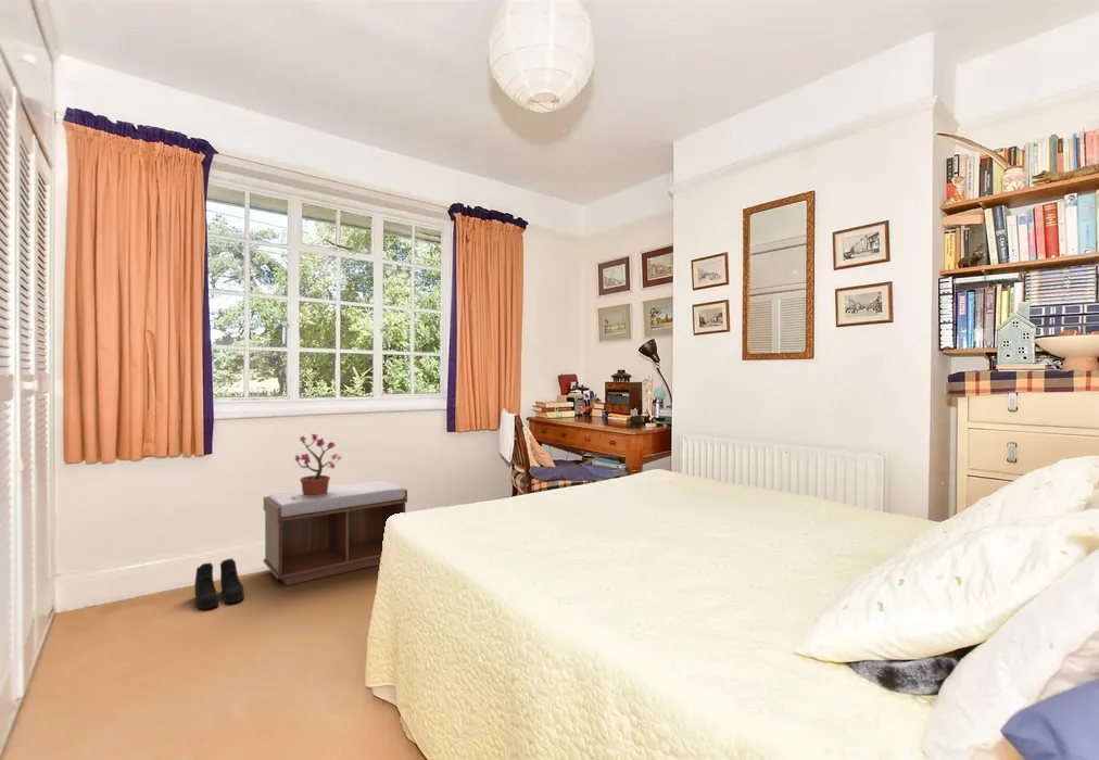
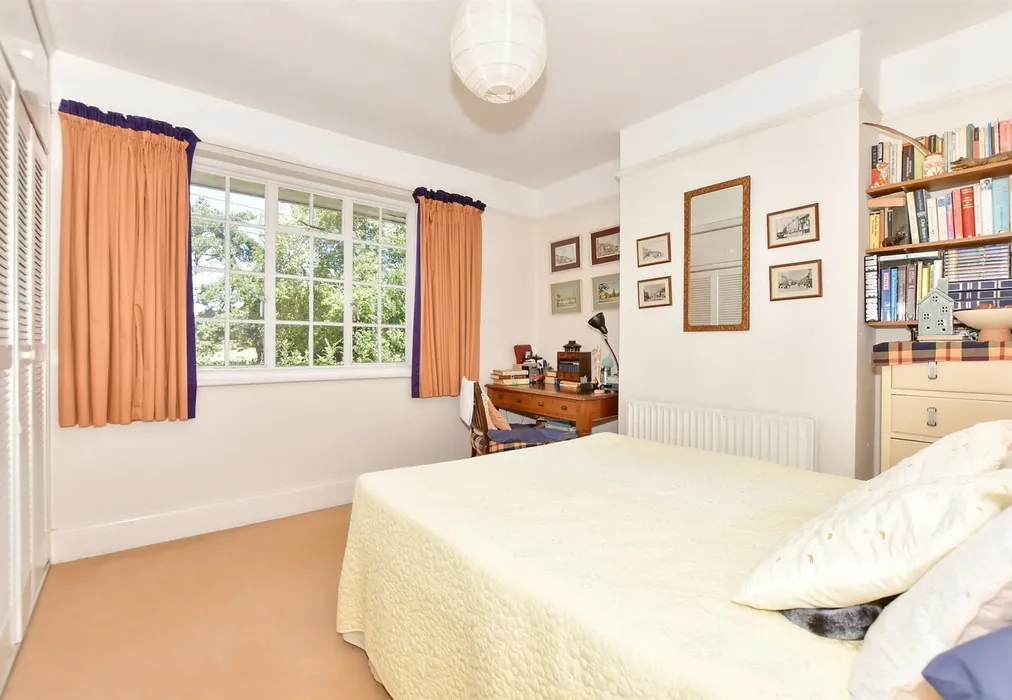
- boots [193,557,245,610]
- bench [263,480,408,586]
- potted plant [291,433,343,497]
